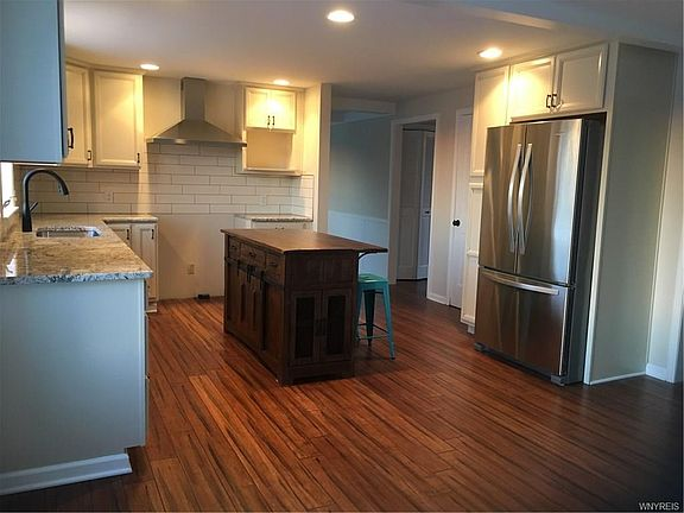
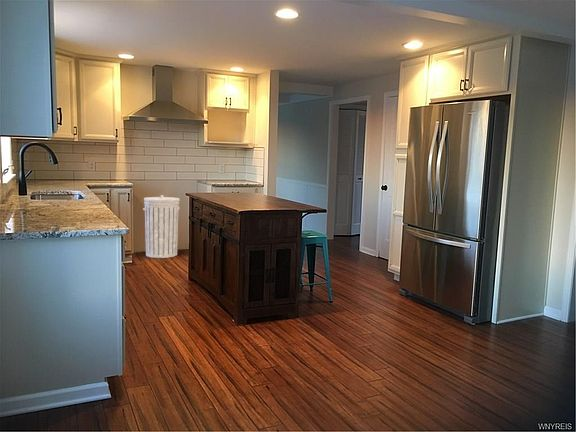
+ trash can [142,194,181,259]
